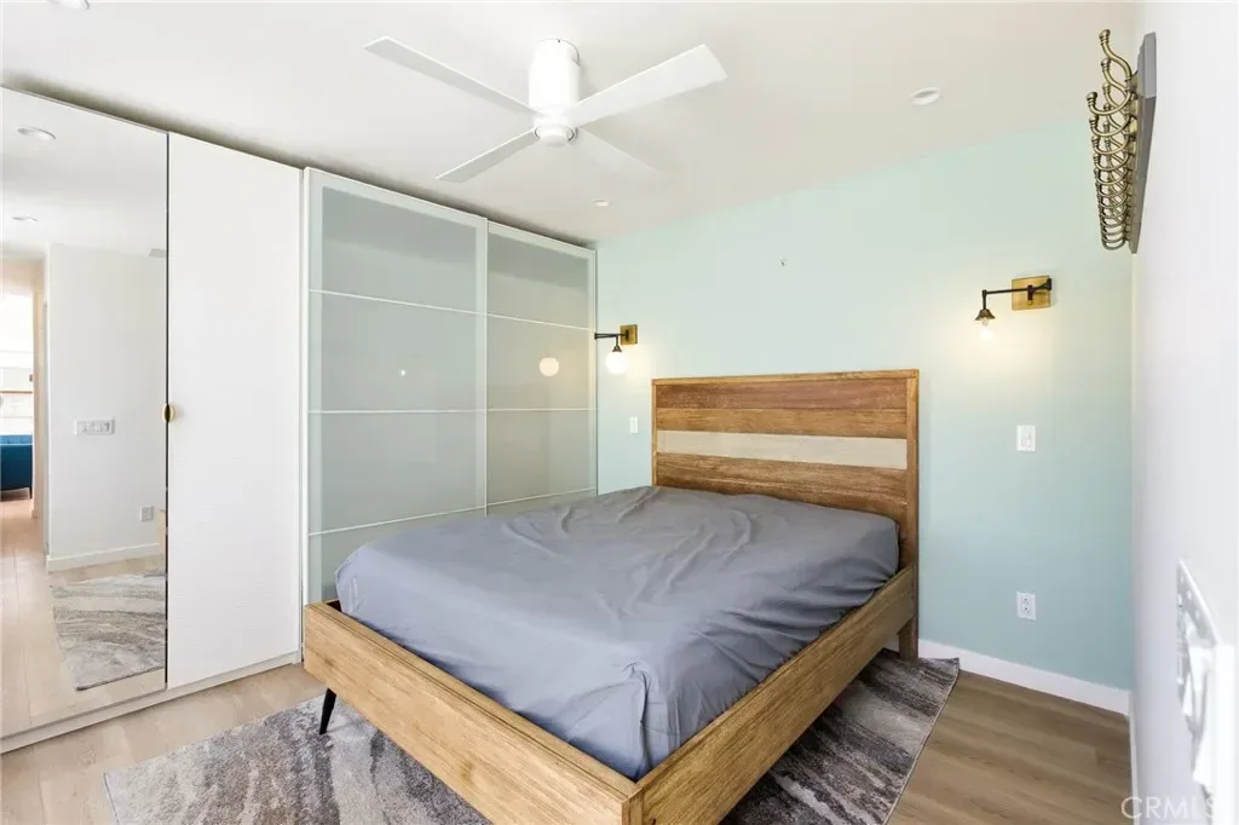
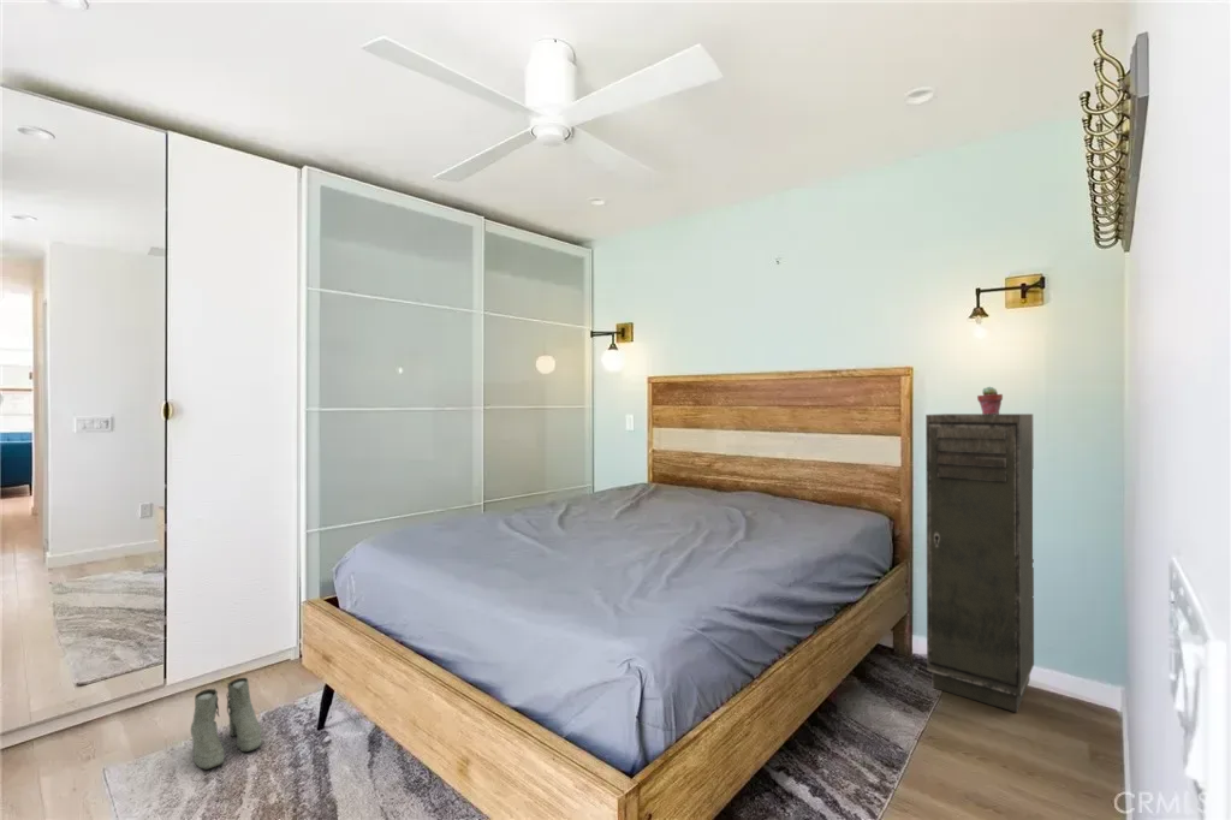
+ storage cabinet [924,412,1035,713]
+ potted succulent [976,386,1004,415]
+ boots [190,677,263,771]
